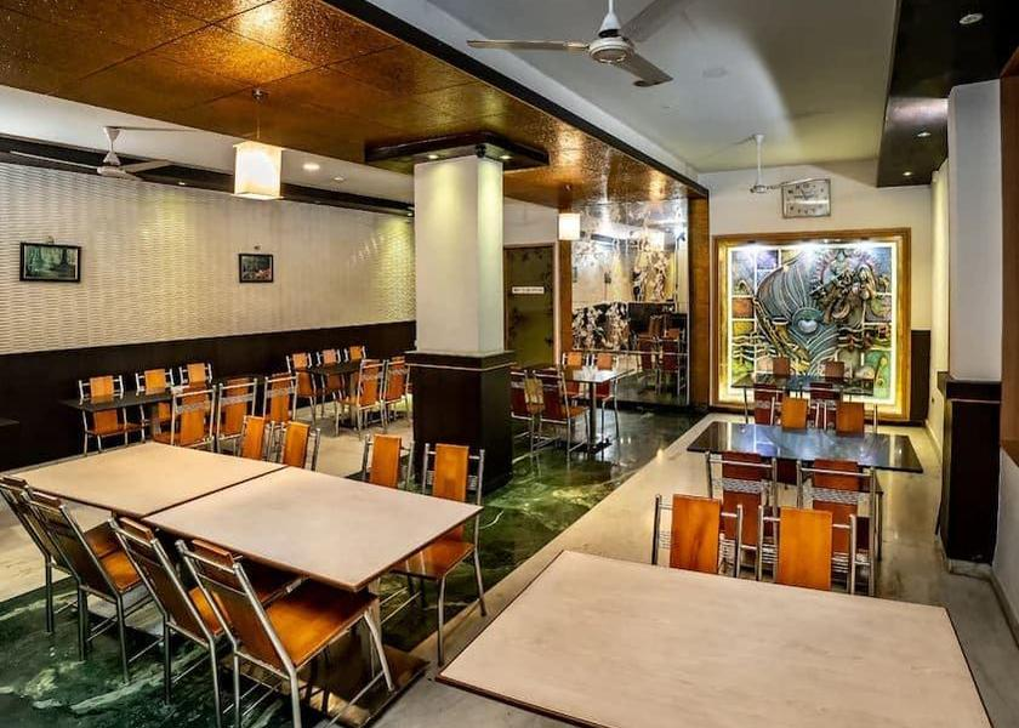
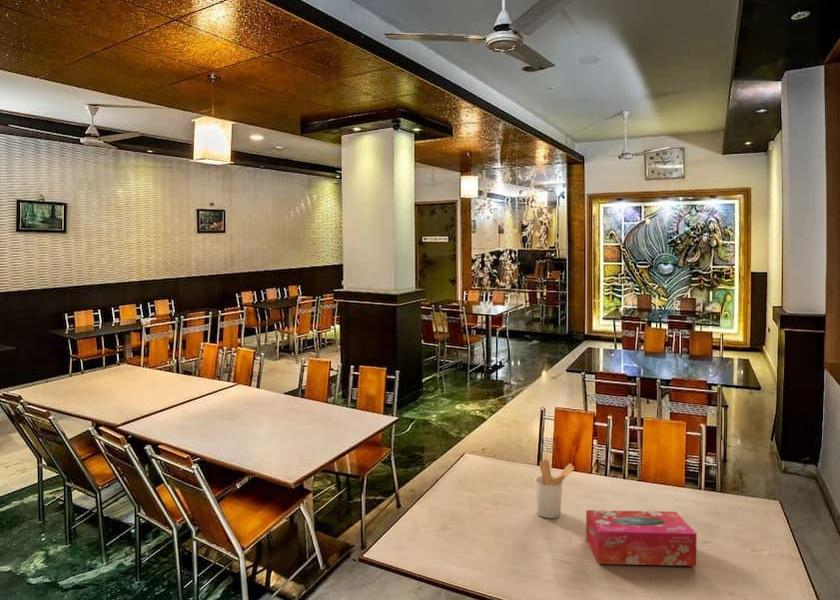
+ tissue box [585,509,698,567]
+ utensil holder [534,459,575,519]
